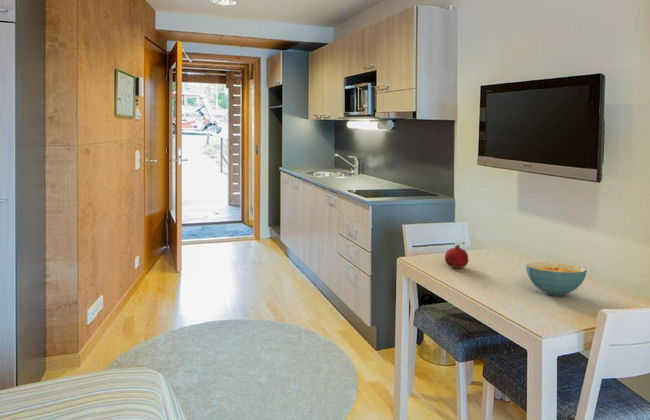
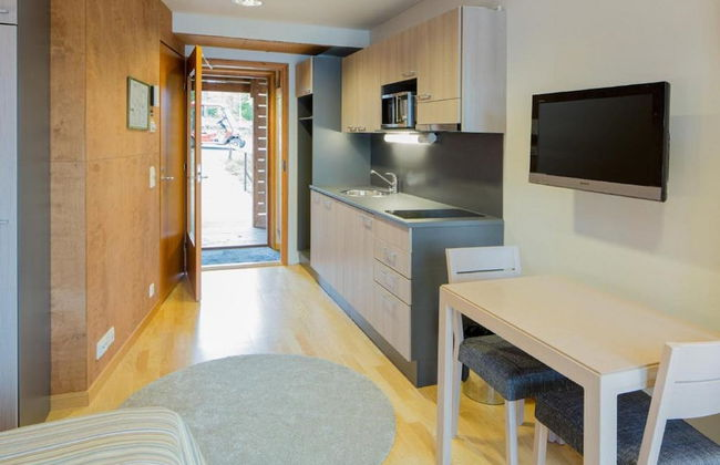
- cereal bowl [525,262,588,297]
- fruit [444,244,469,269]
